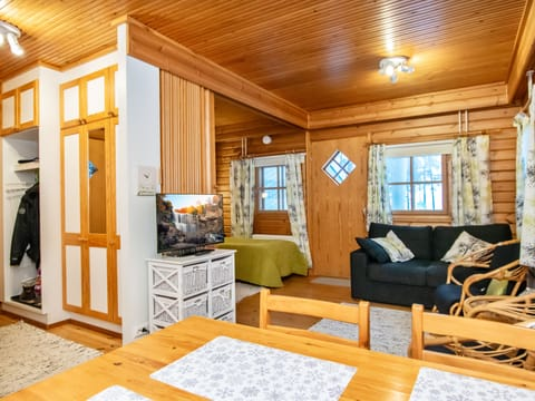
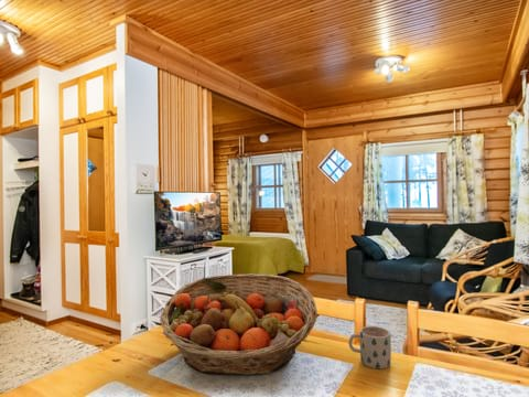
+ mug [348,325,392,369]
+ fruit basket [159,272,319,376]
